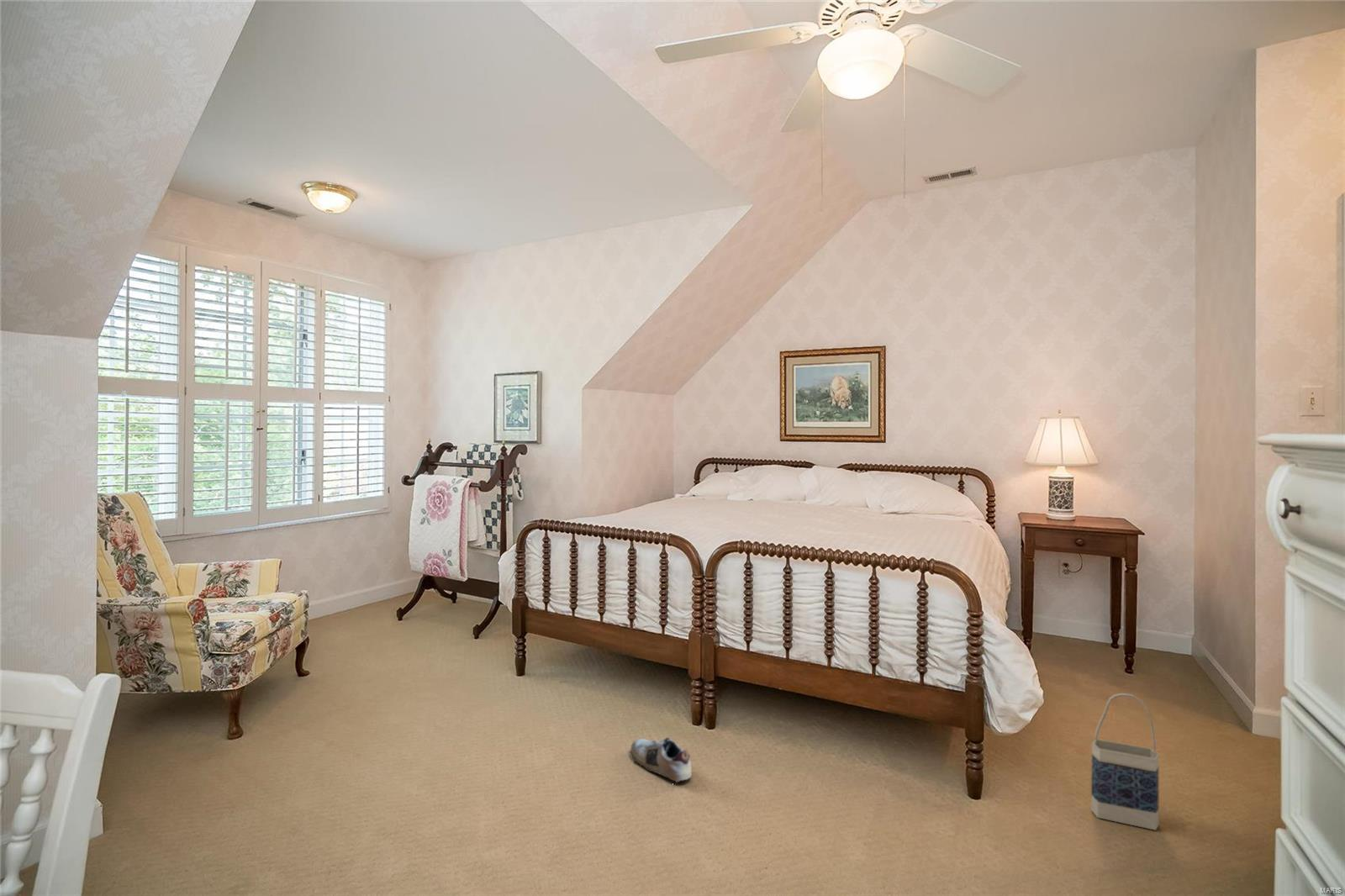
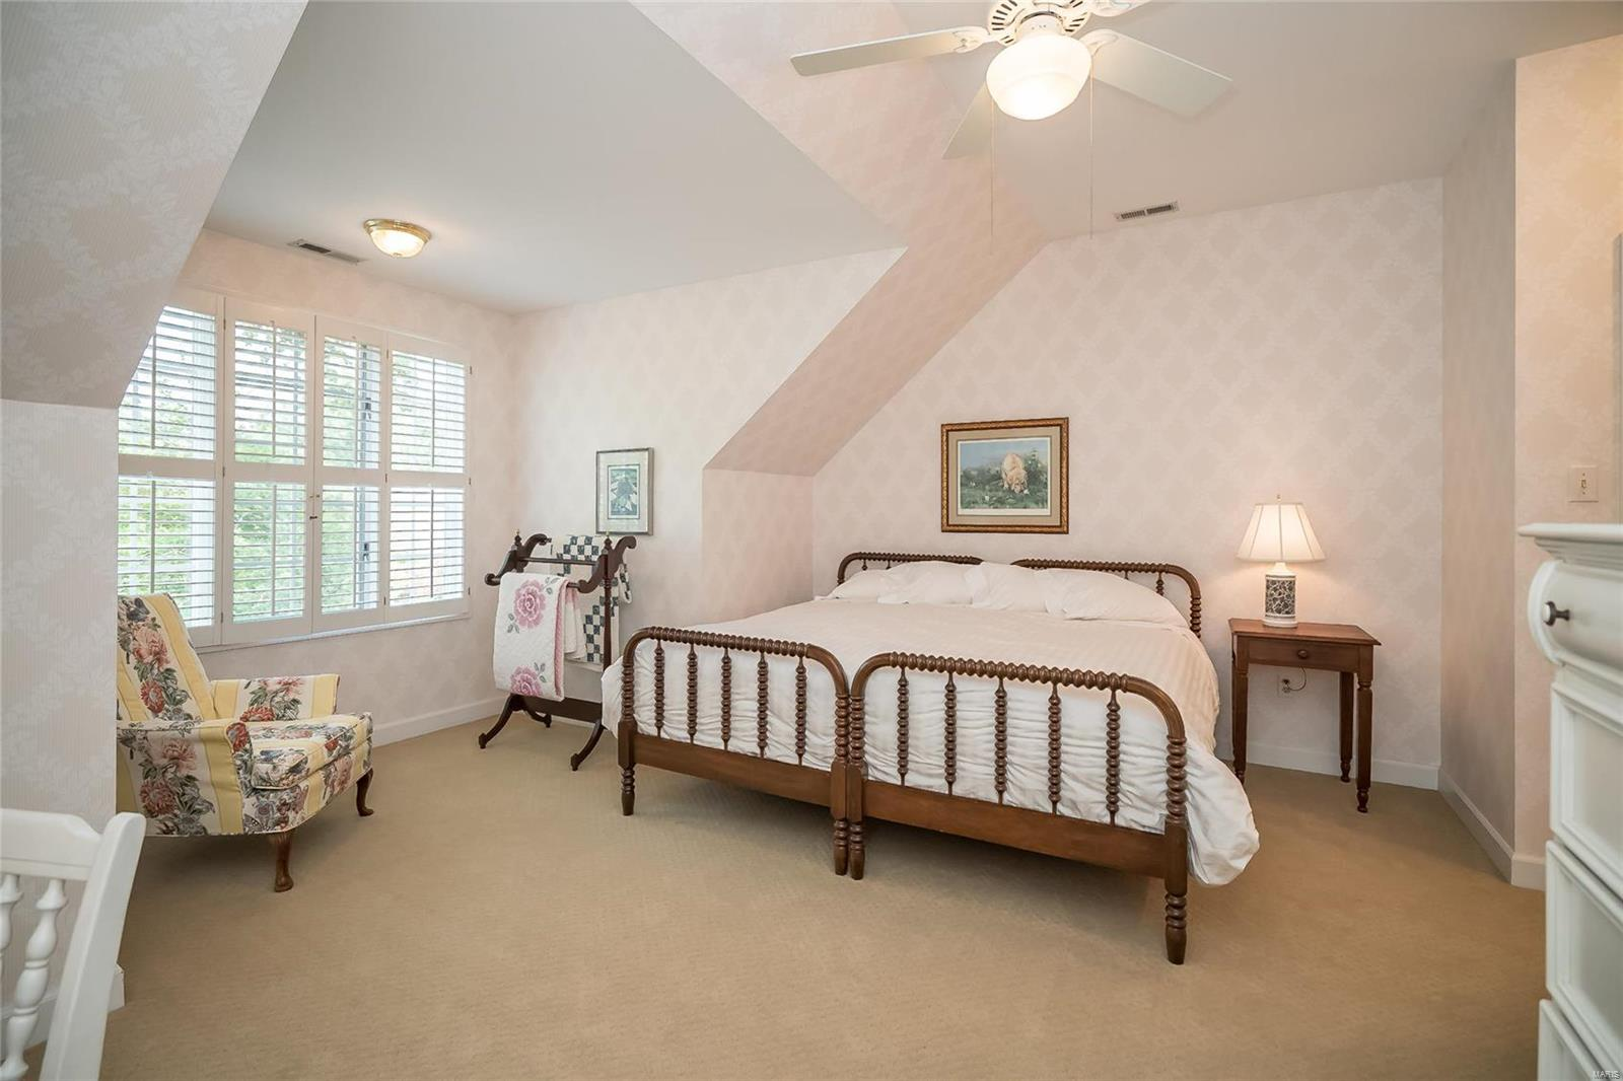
- shoe [630,736,693,785]
- bag [1090,693,1160,831]
